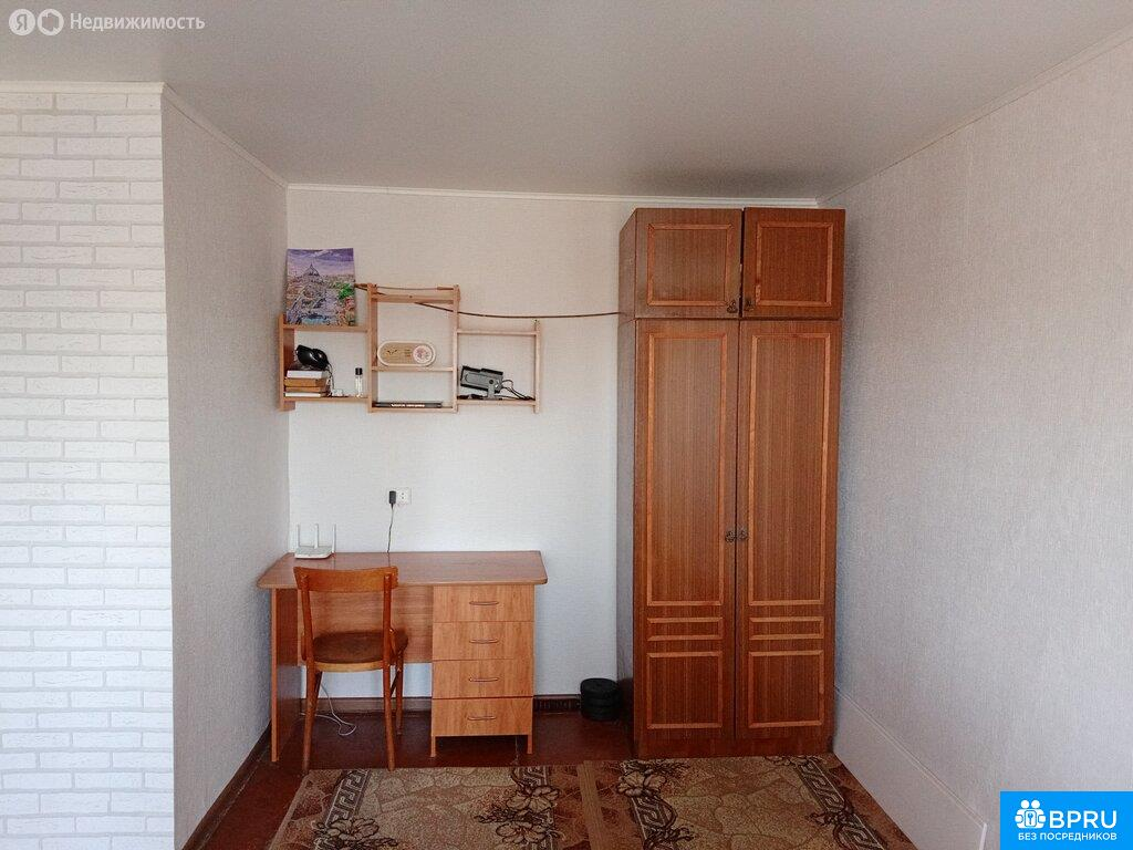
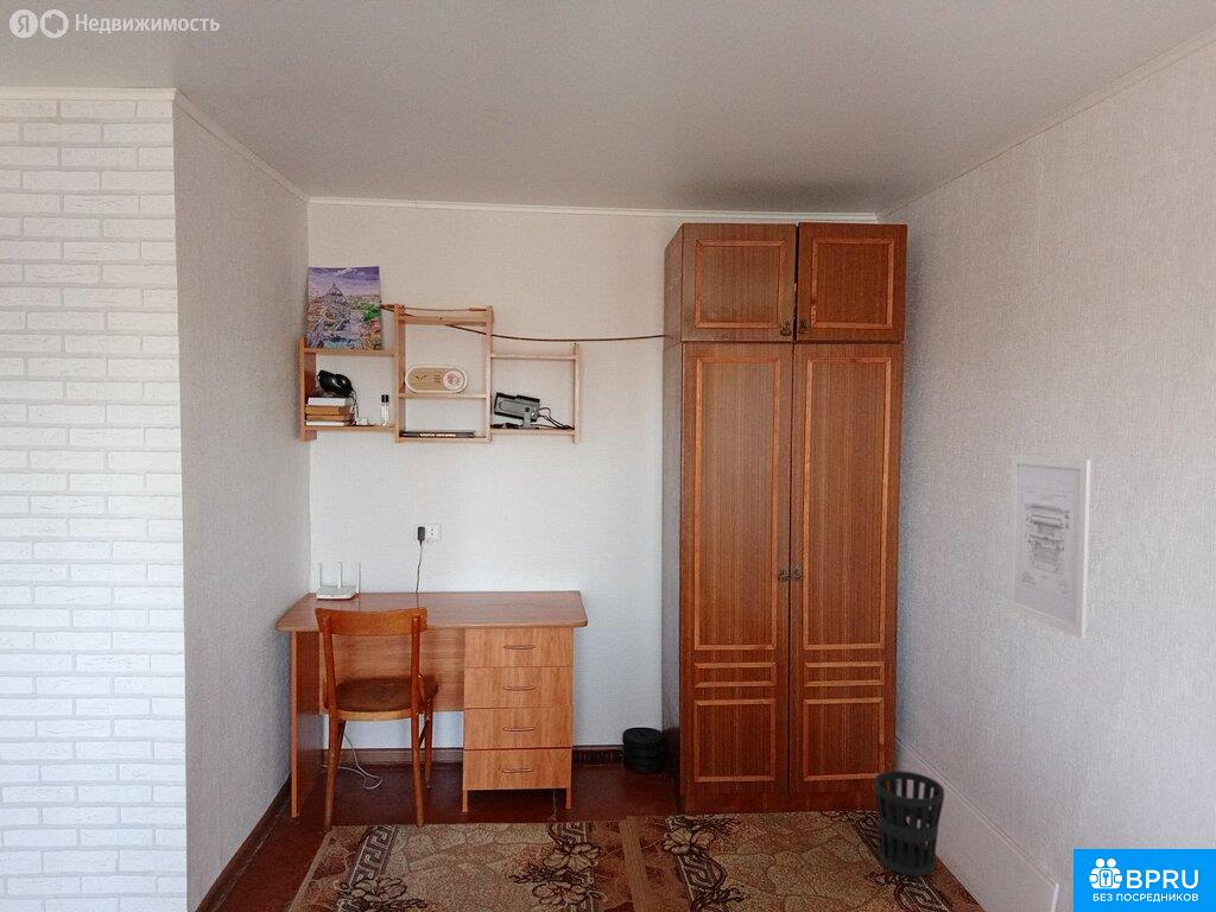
+ wall art [1007,454,1092,640]
+ wastebasket [873,770,945,878]
